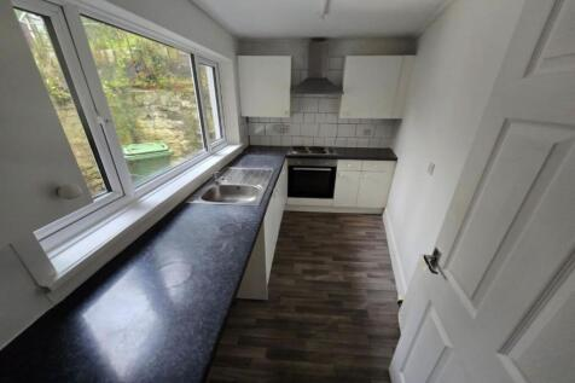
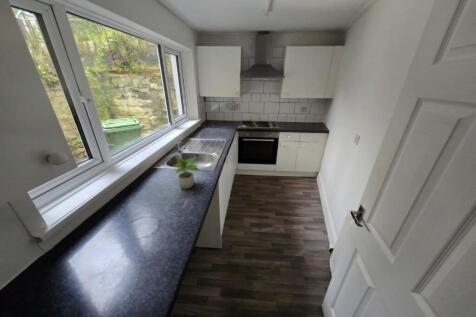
+ potted plant [171,153,203,190]
